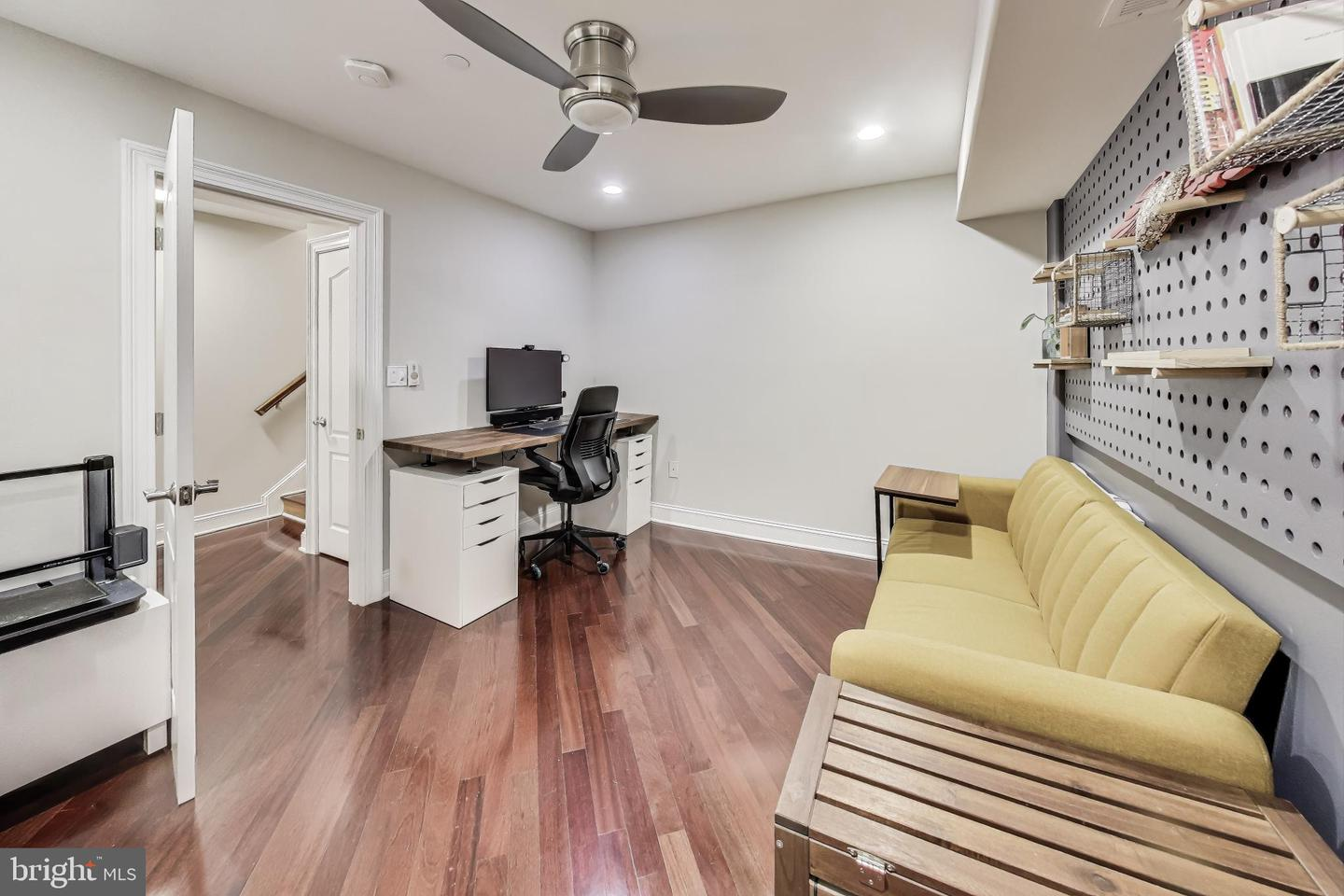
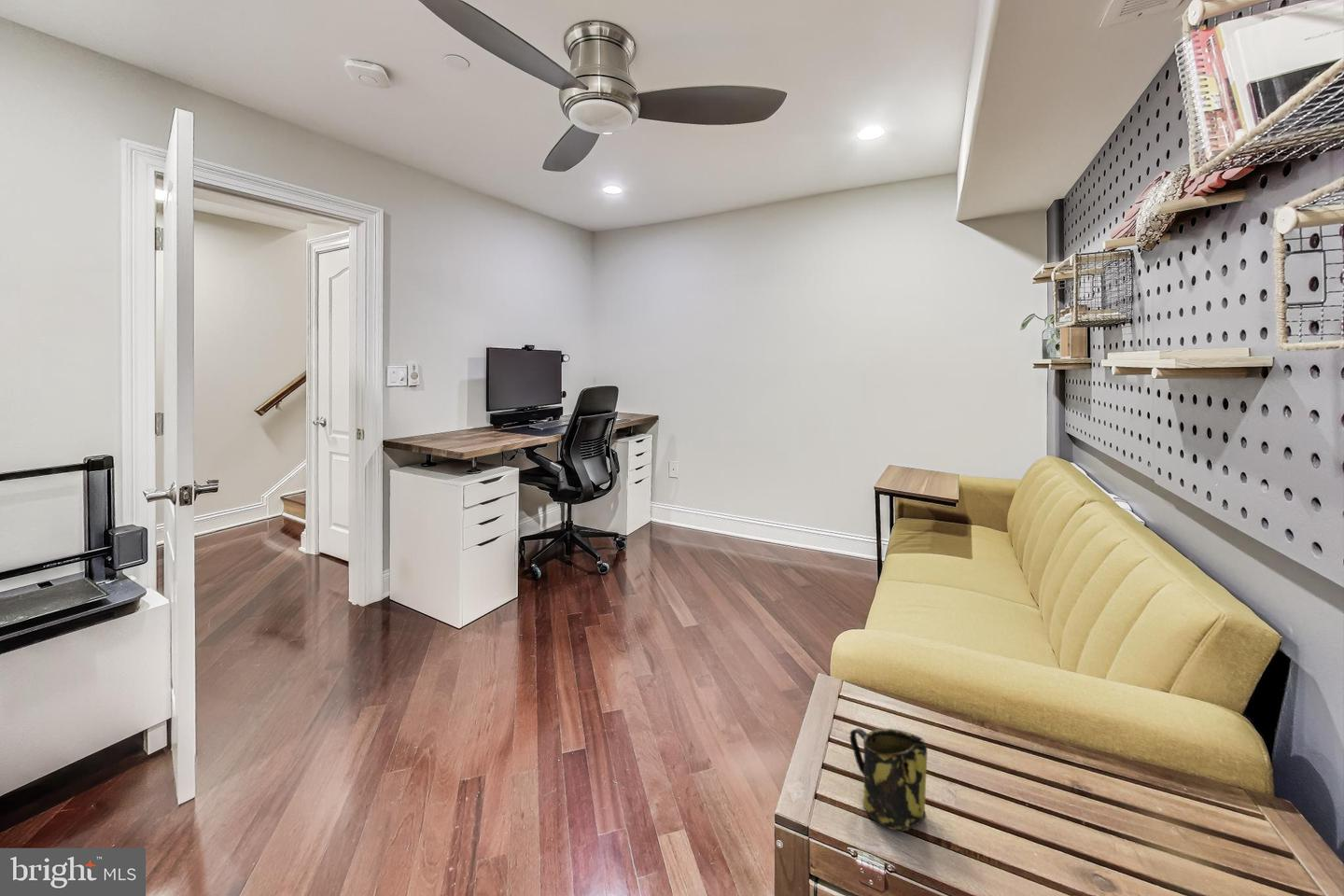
+ mug [848,727,928,832]
